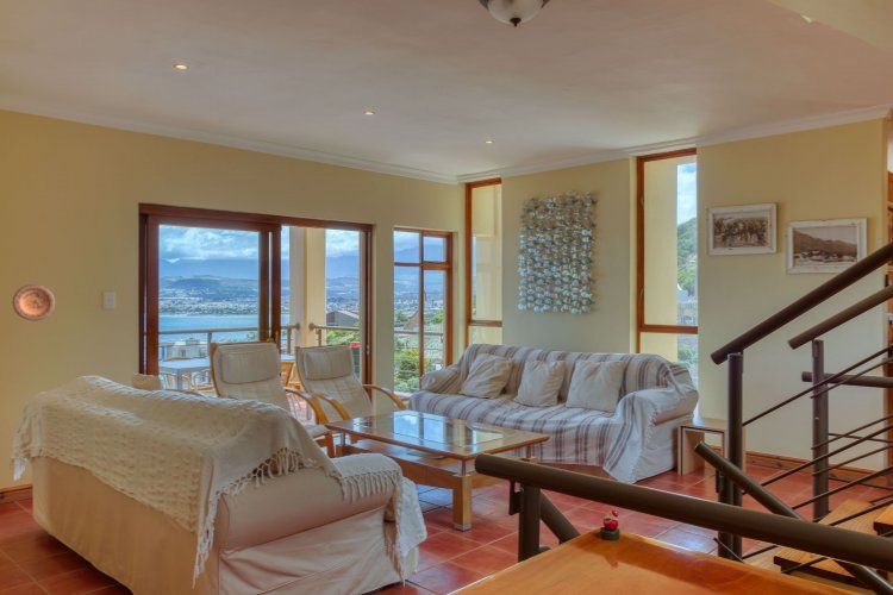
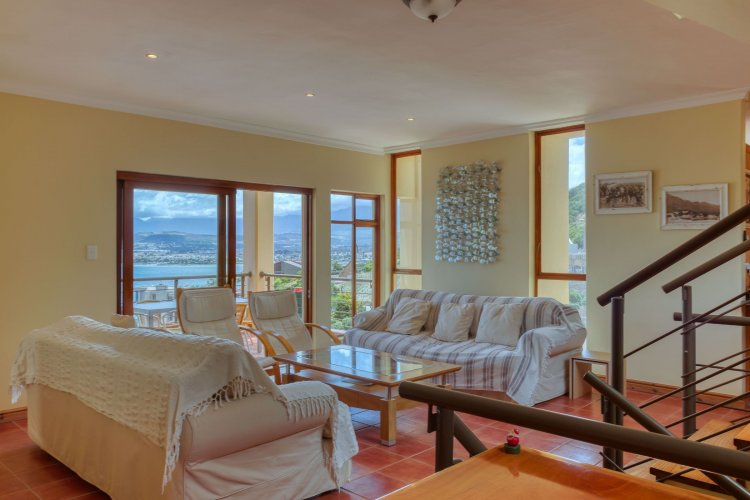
- decorative plate [12,283,56,321]
